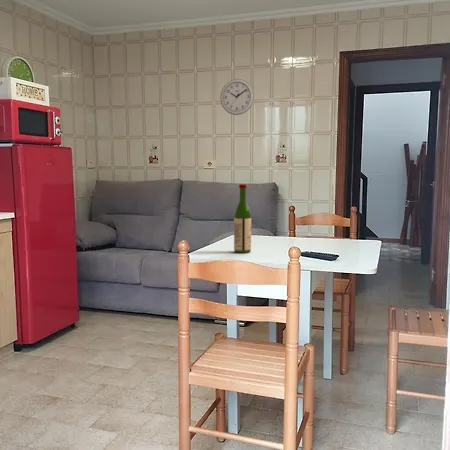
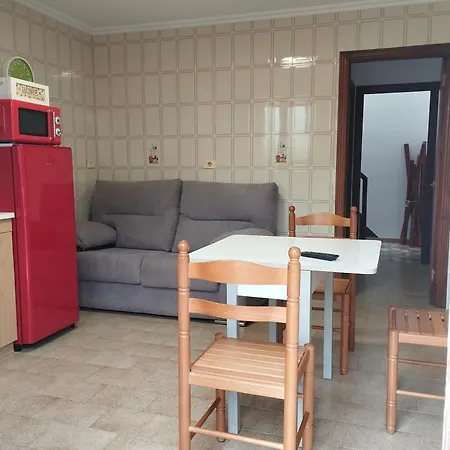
- wall clock [219,78,255,116]
- wine bottle [233,183,252,254]
